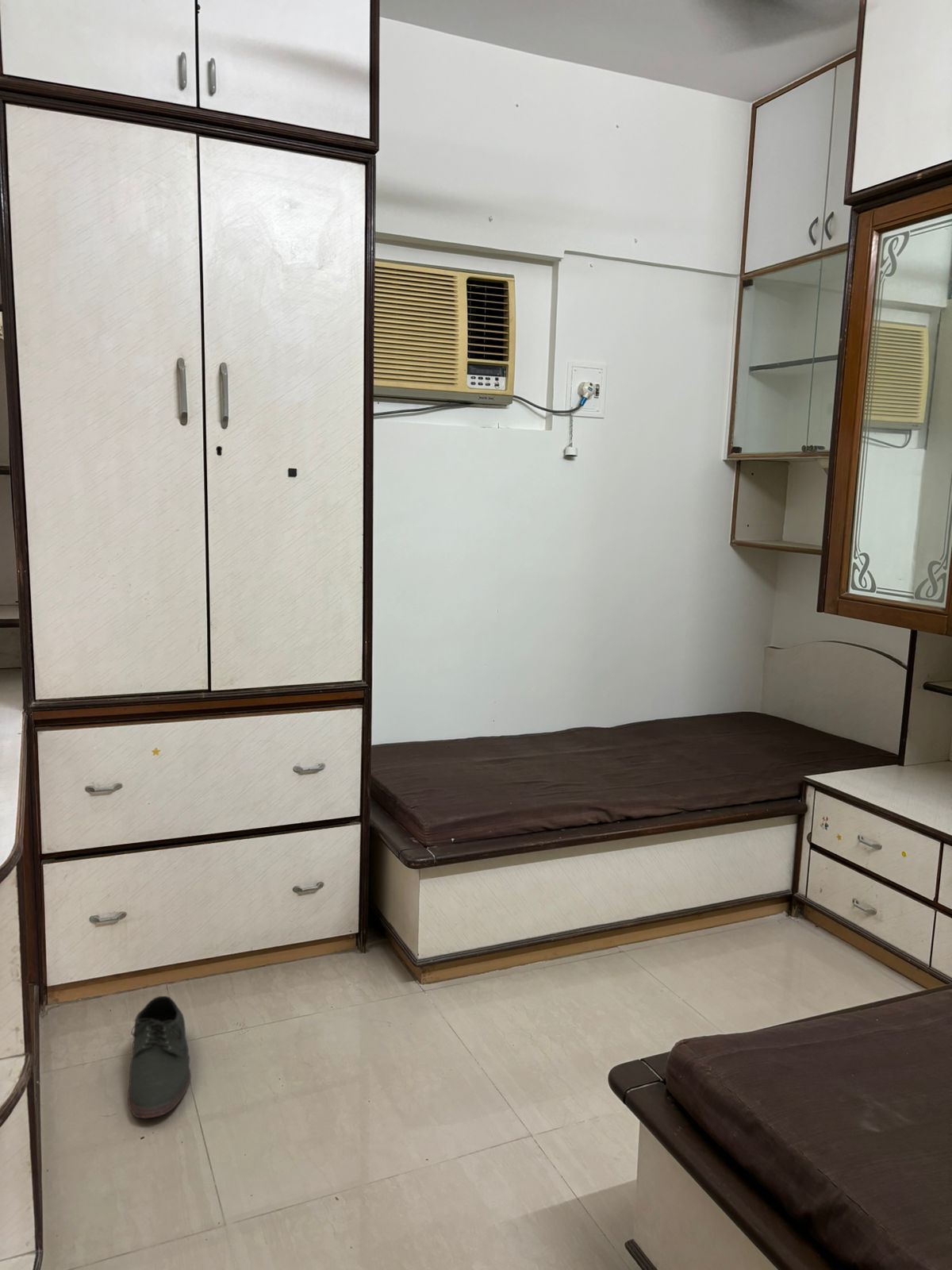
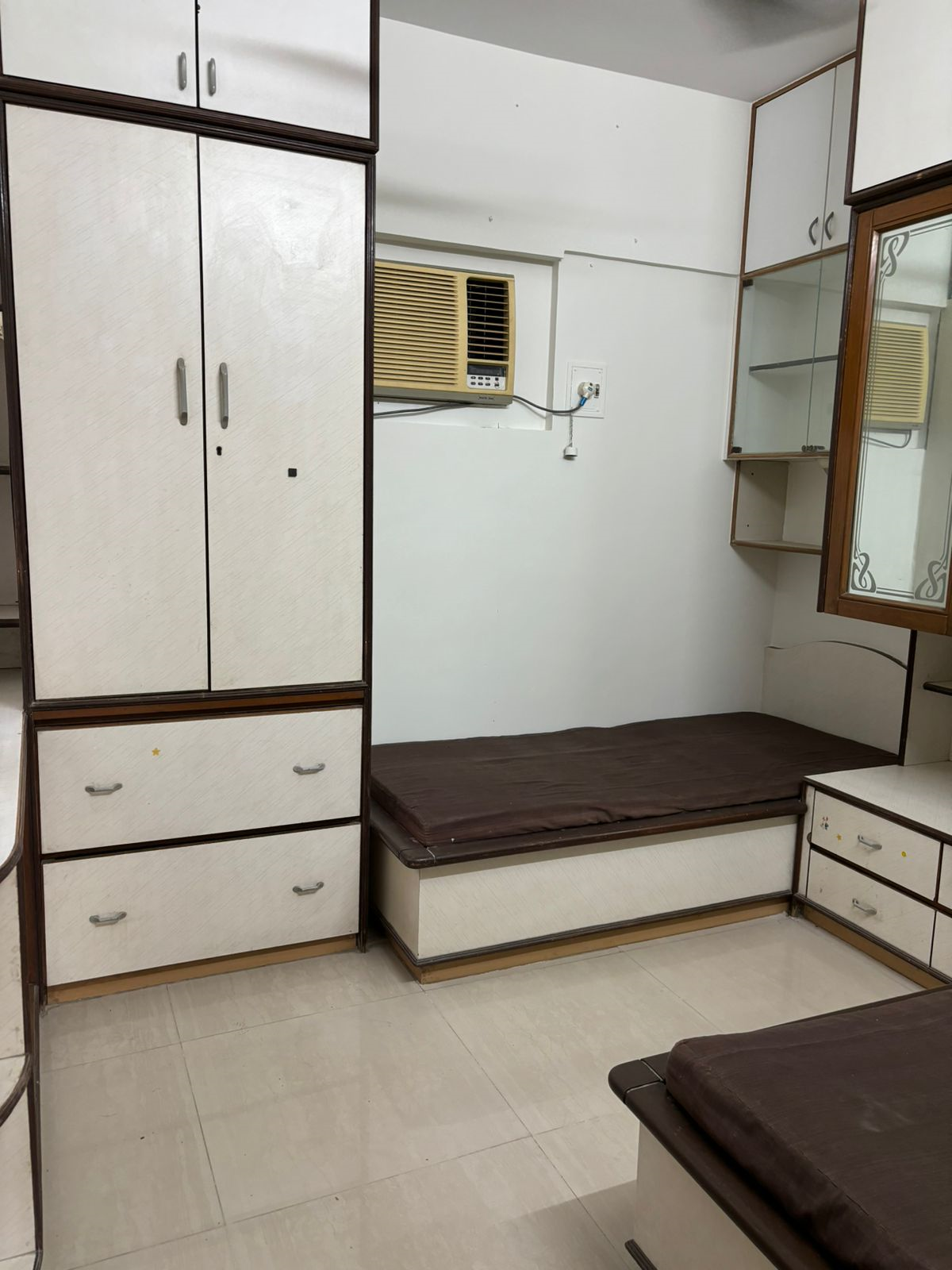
- shoe [127,995,192,1119]
